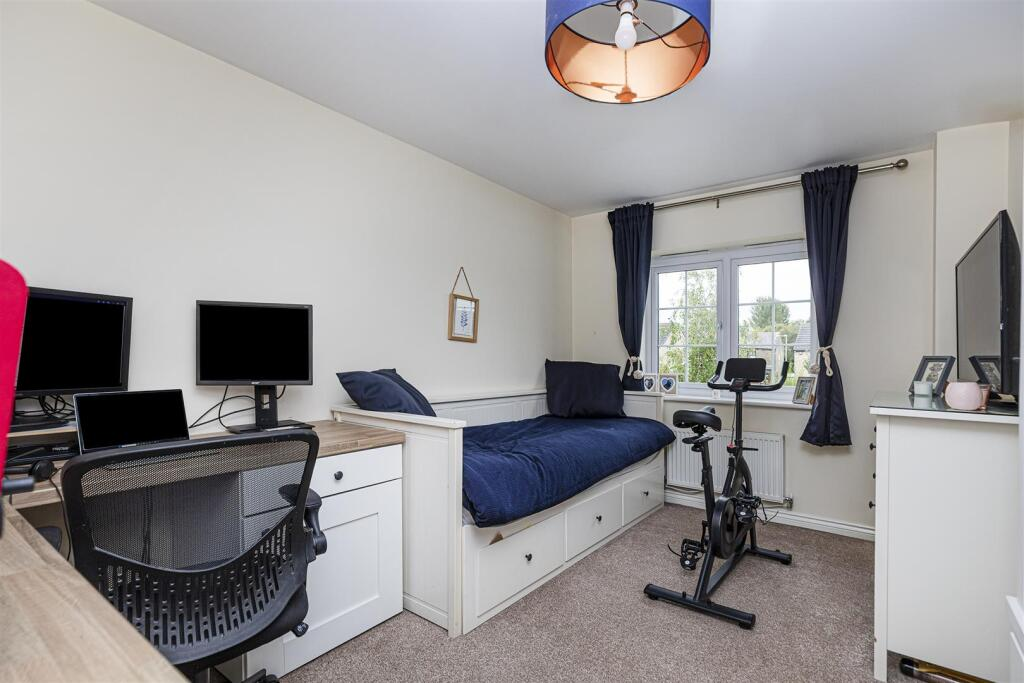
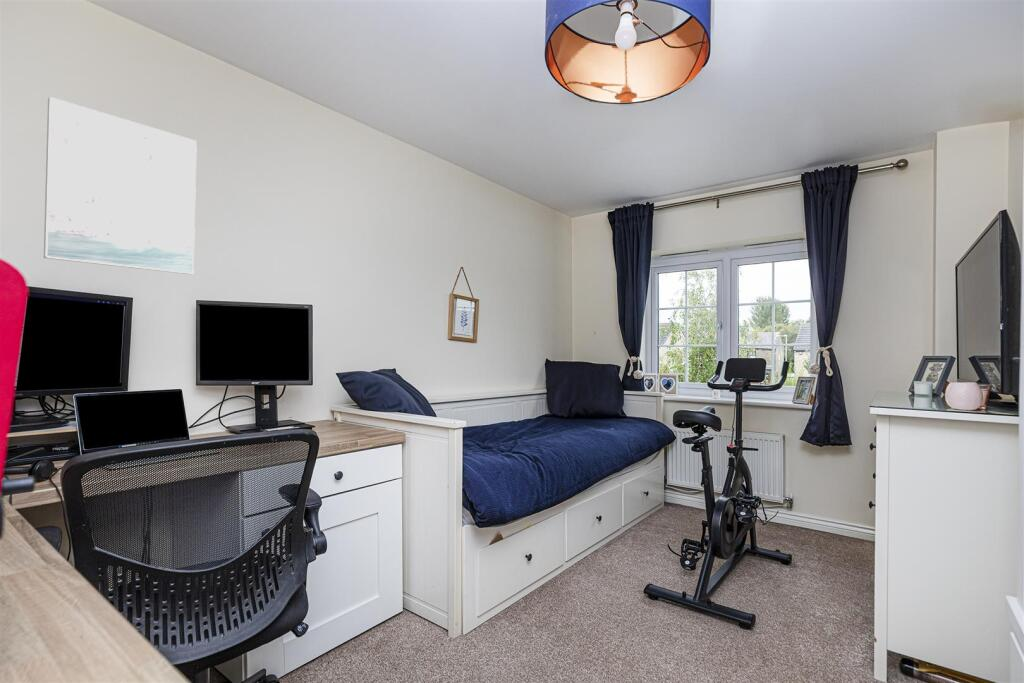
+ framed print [43,96,198,275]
